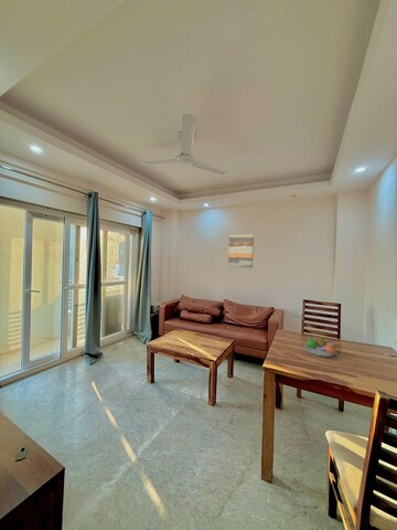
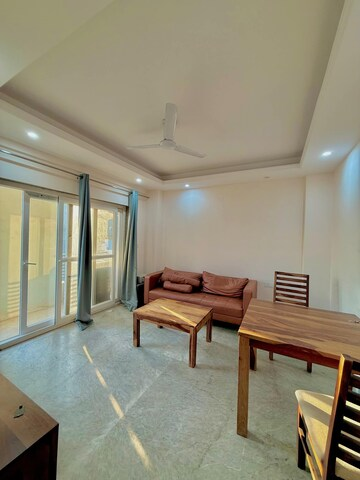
- wall art [227,233,255,269]
- fruit bowl [302,336,339,358]
